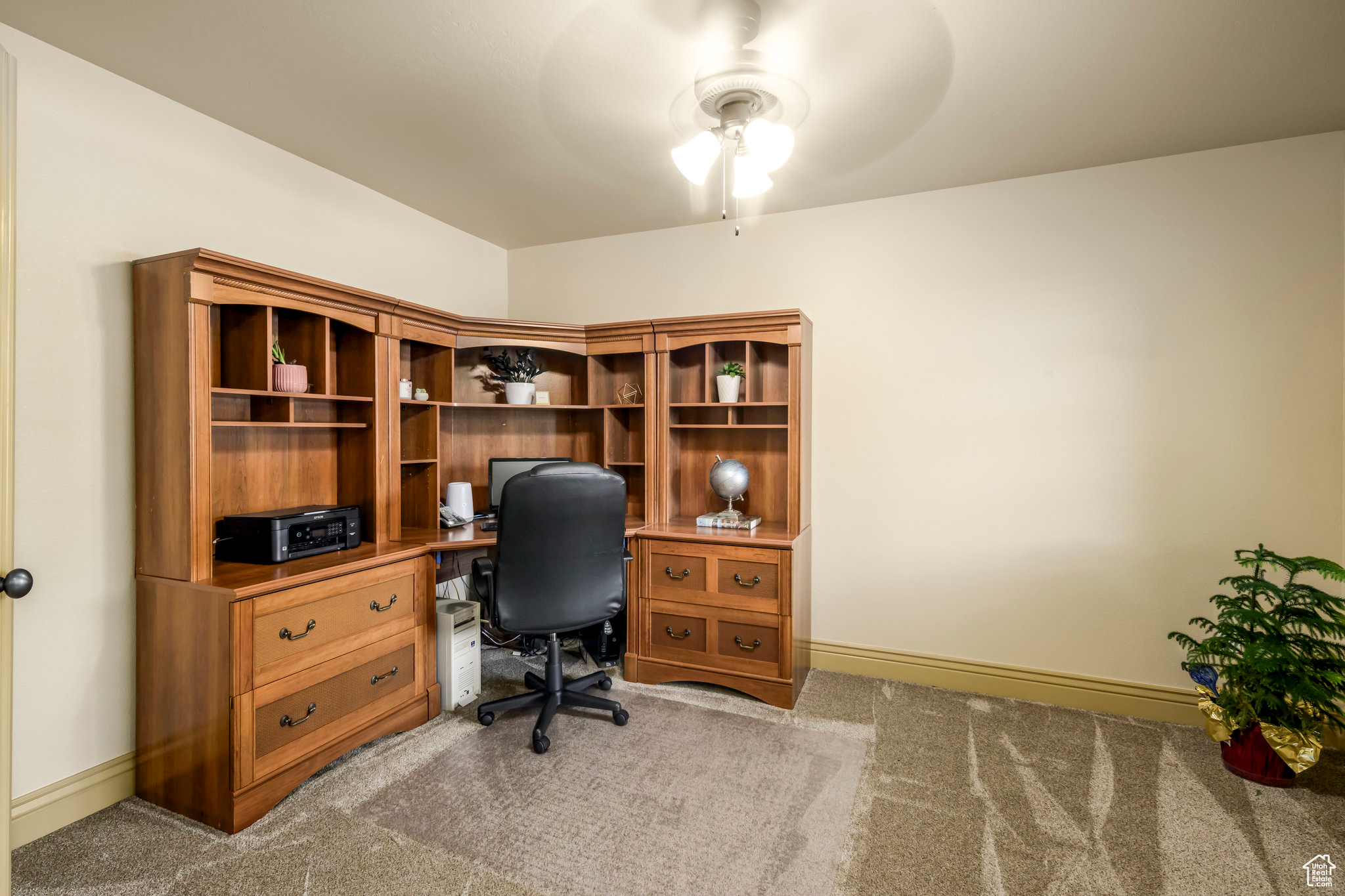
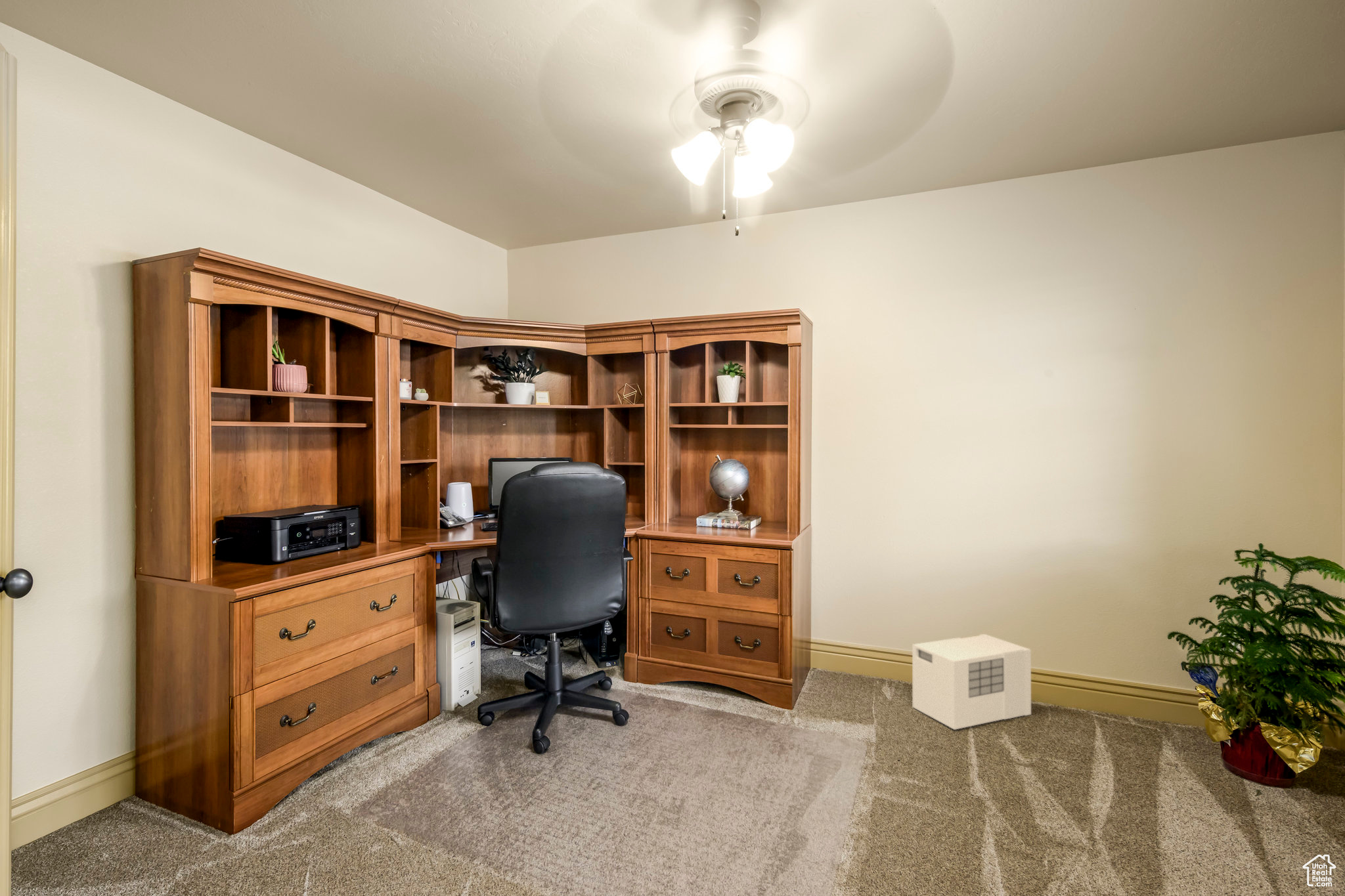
+ storage box [912,633,1032,731]
